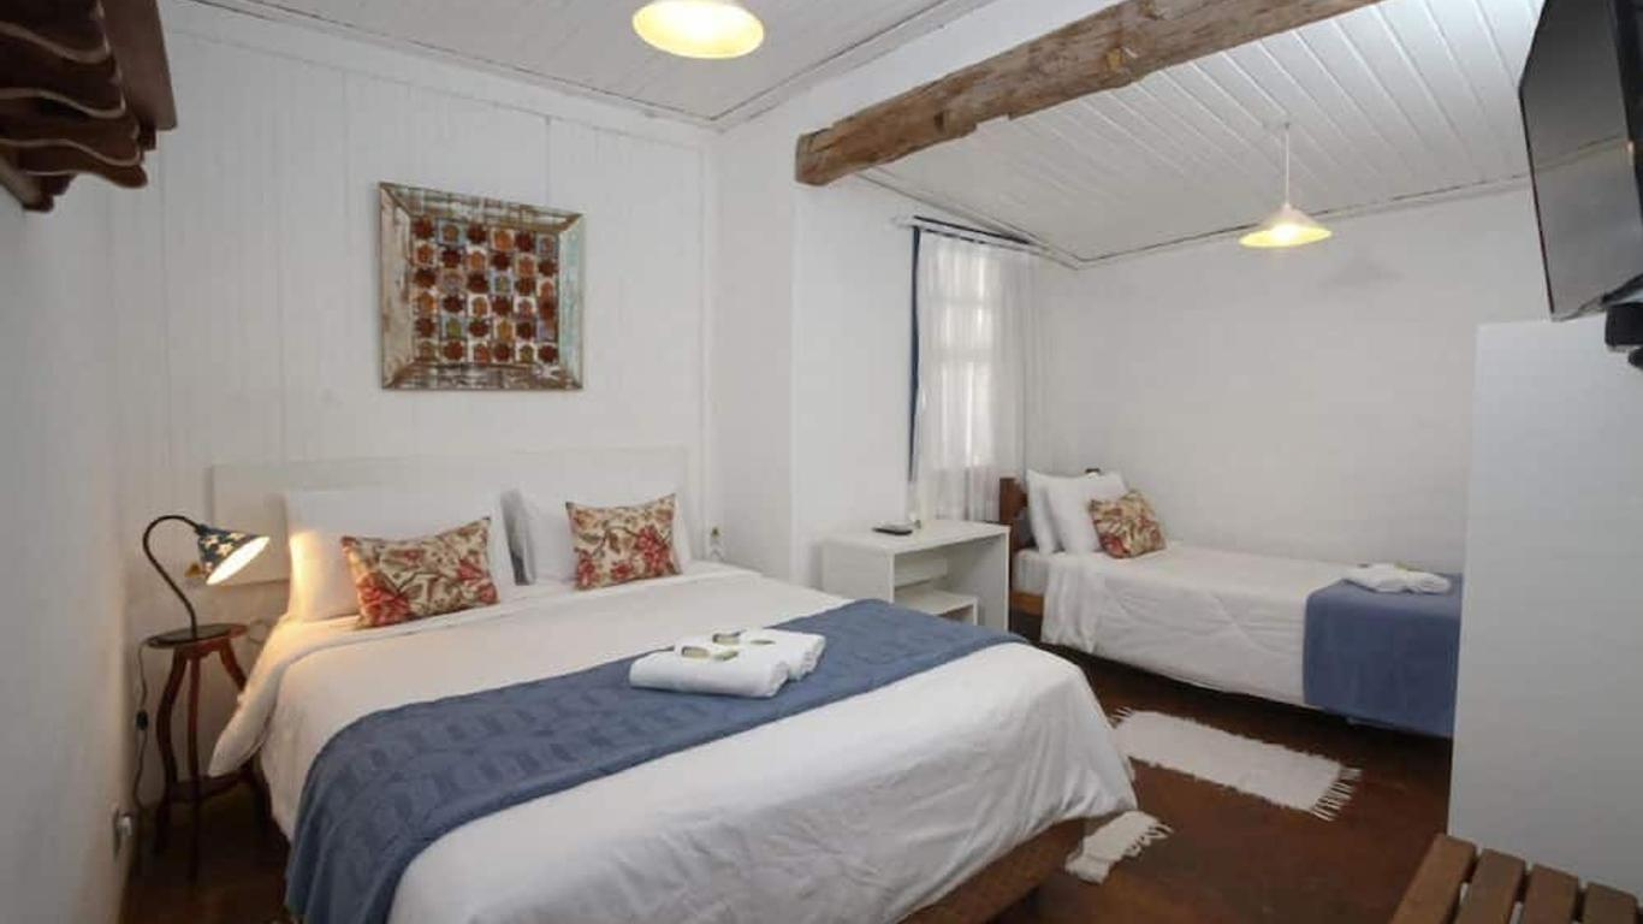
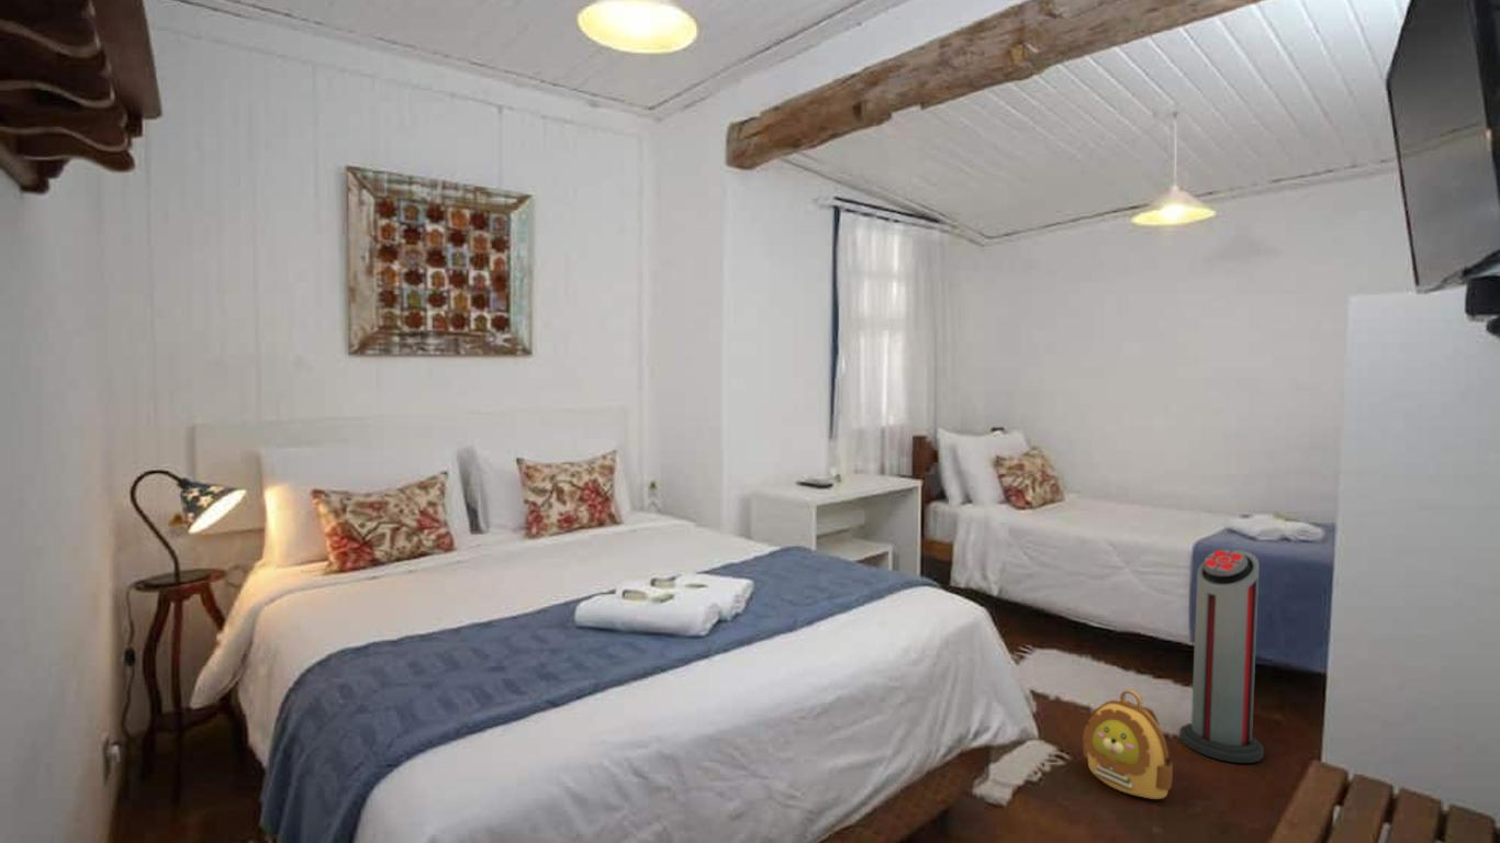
+ backpack [1082,688,1174,800]
+ air purifier [1178,549,1265,764]
